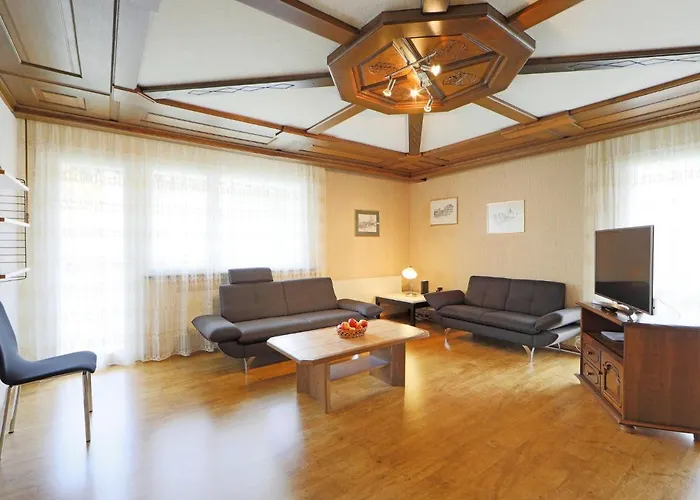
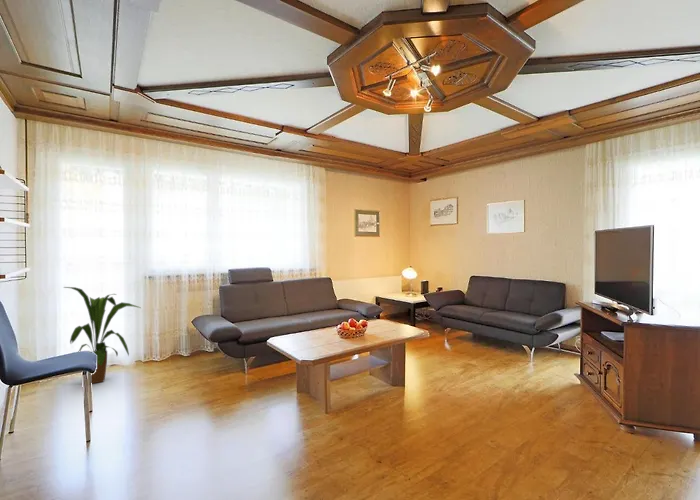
+ house plant [62,286,141,385]
